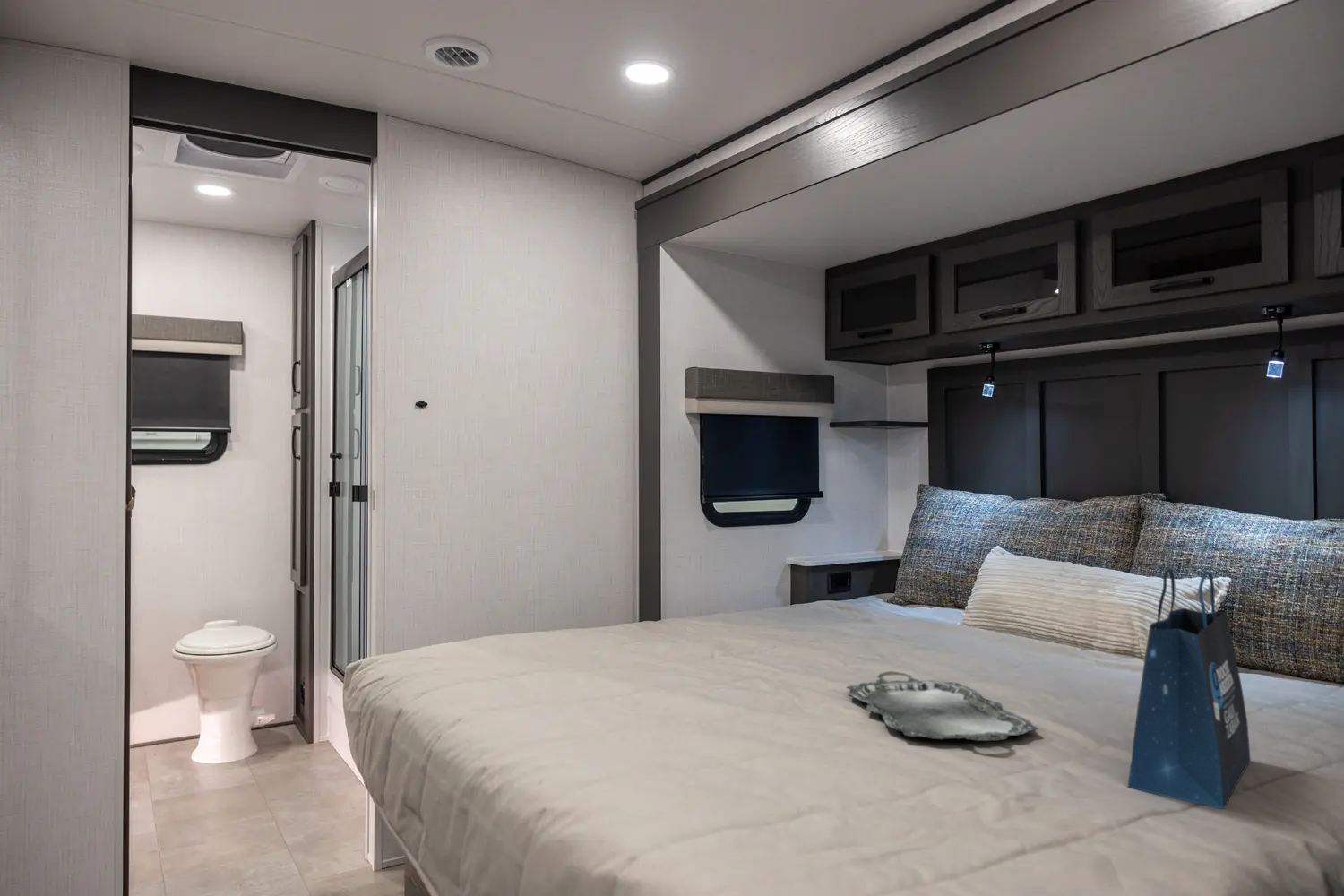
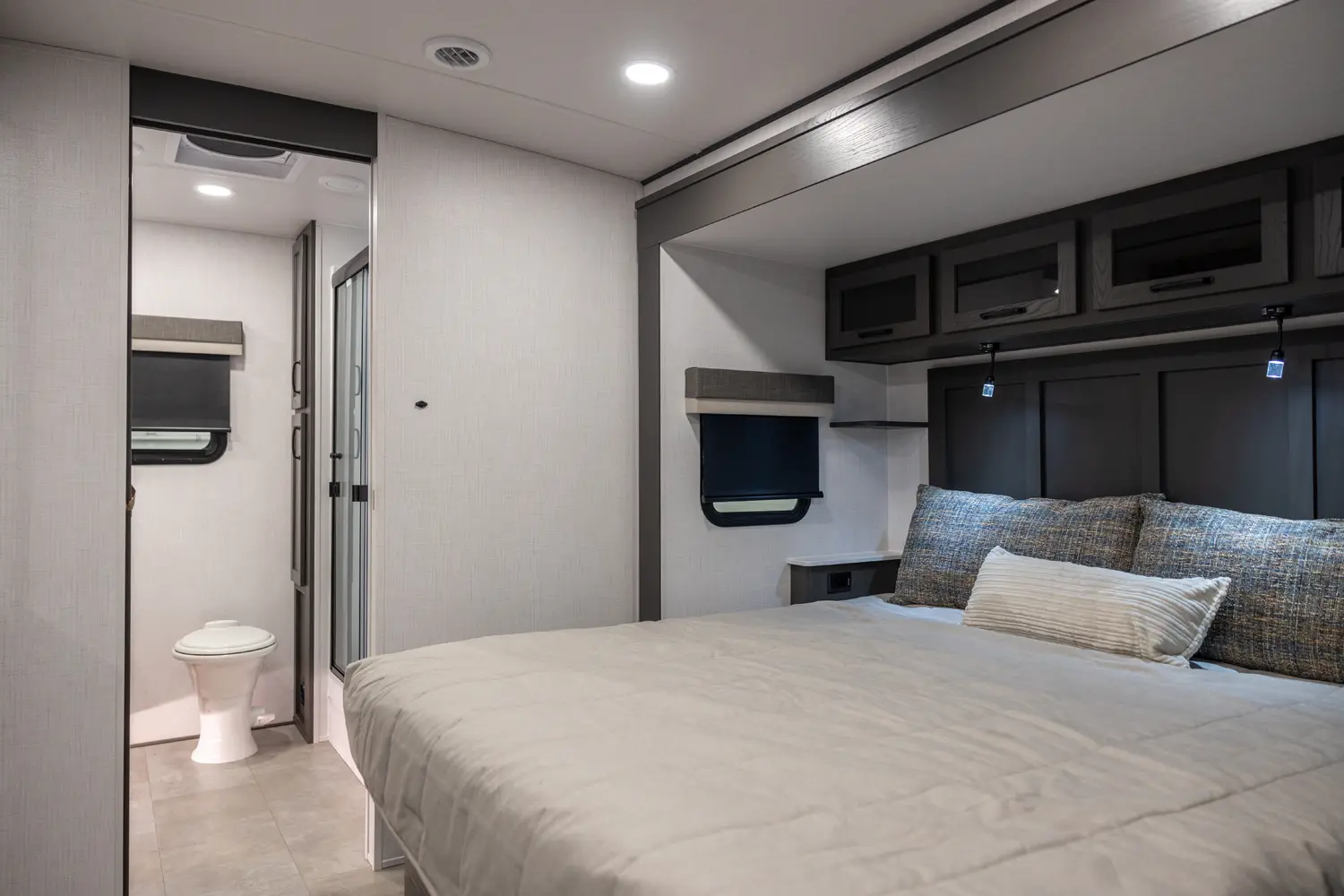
- tote bag [1126,567,1252,811]
- serving tray [845,671,1039,742]
